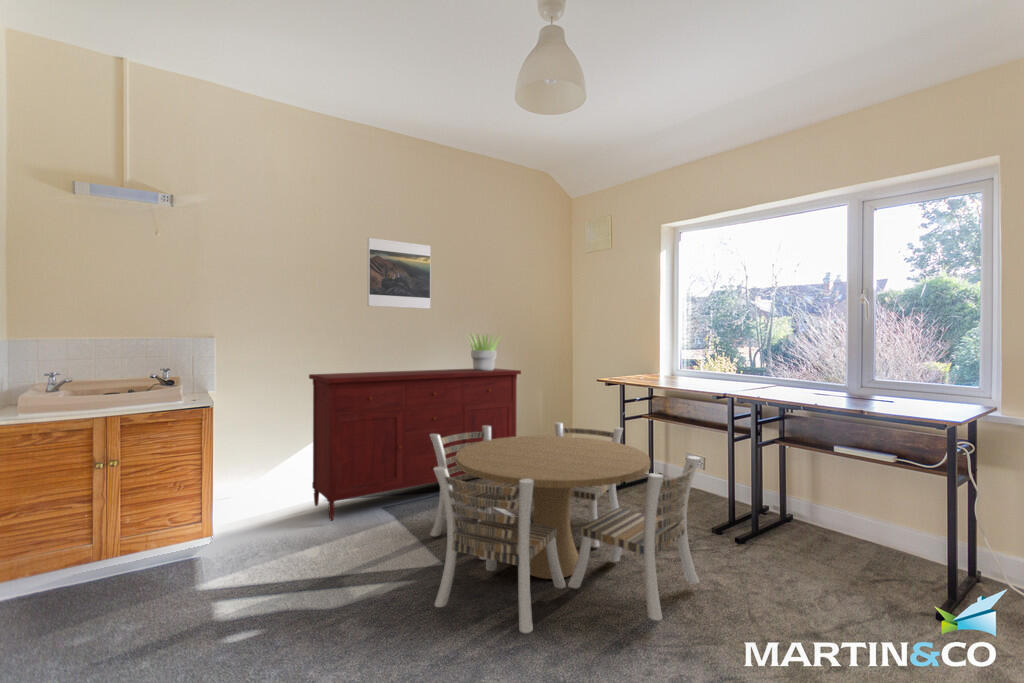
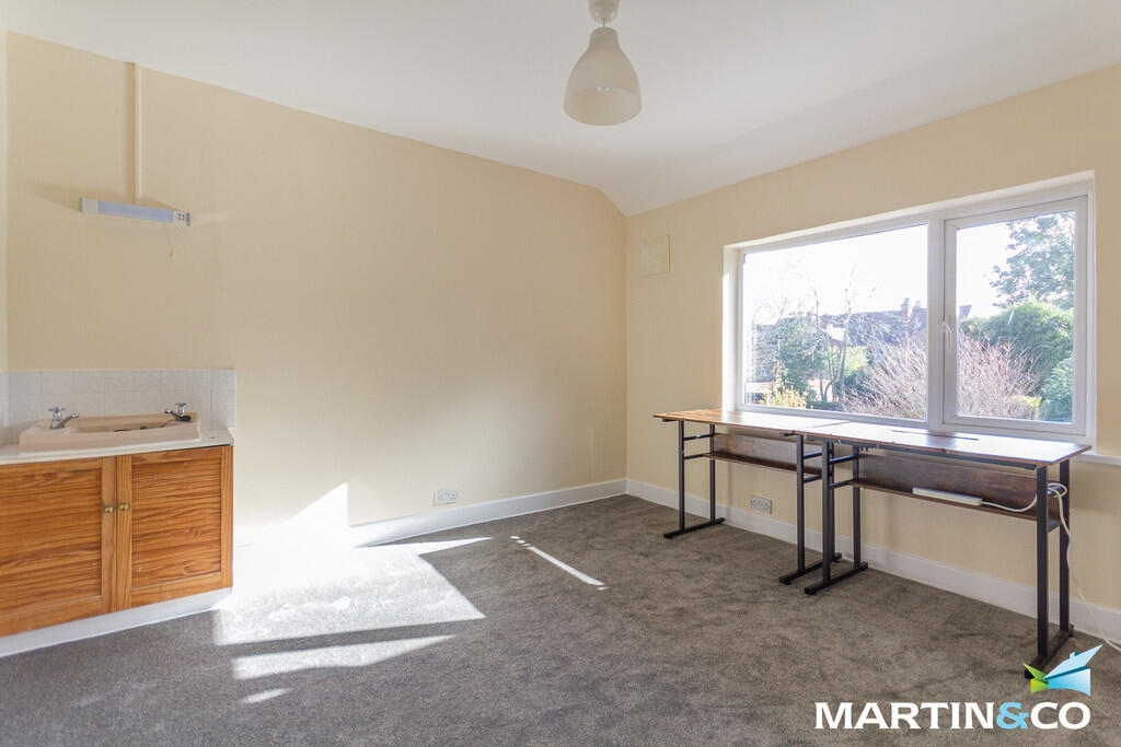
- sideboard [308,367,522,522]
- potted plant [463,332,506,371]
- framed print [367,237,432,310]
- dining table [429,421,701,634]
